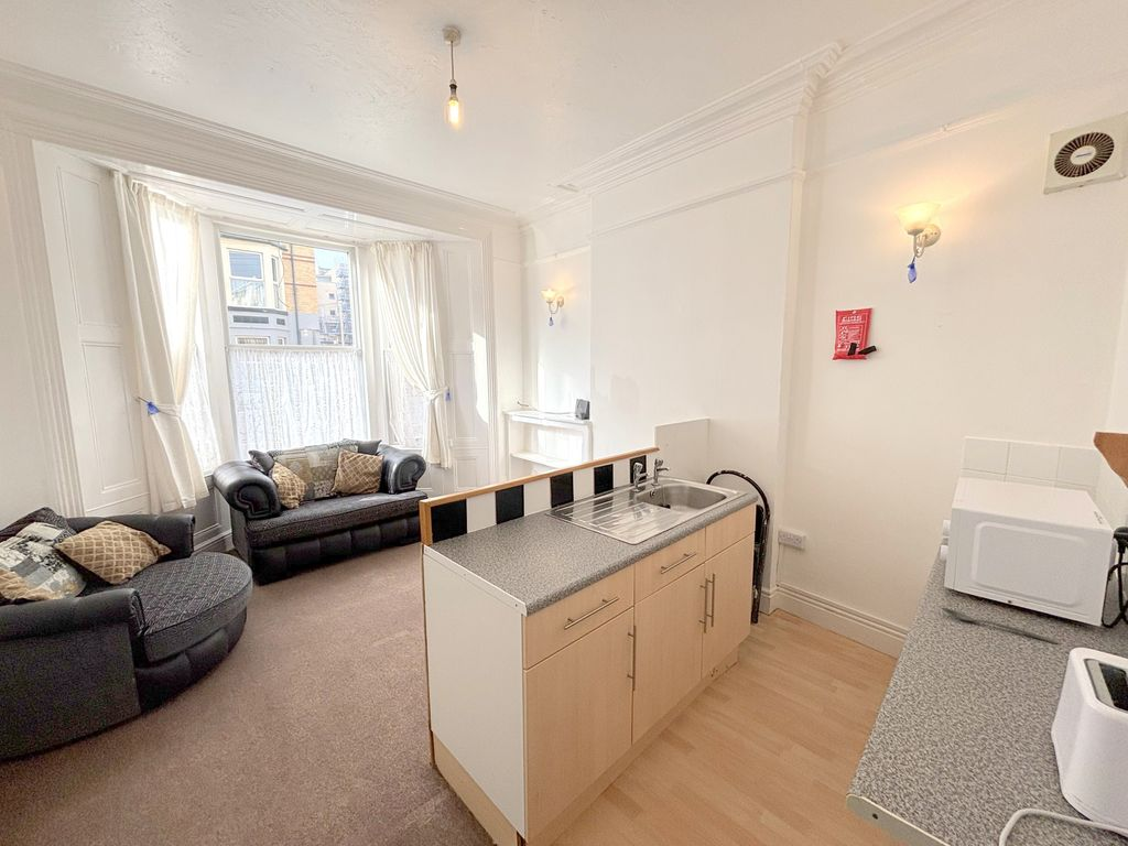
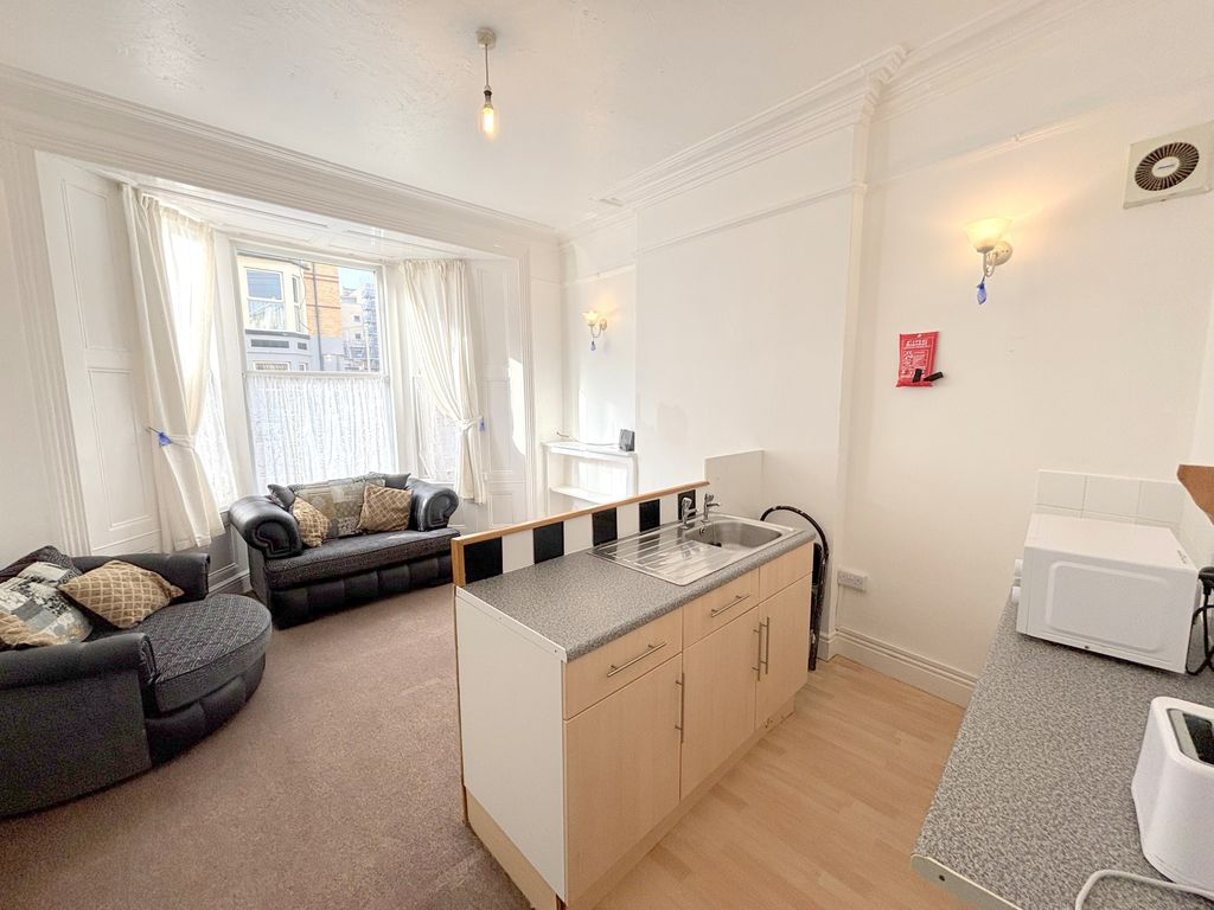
- spoon [941,607,1059,644]
